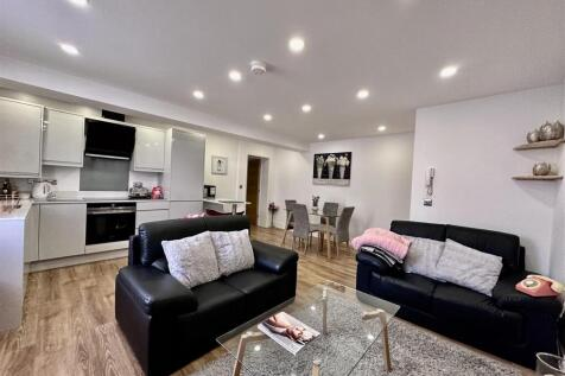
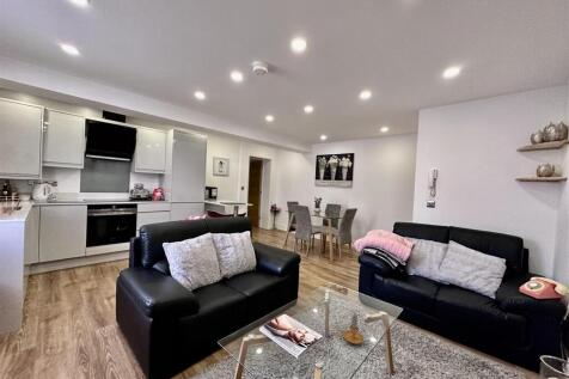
+ candle [337,313,366,344]
